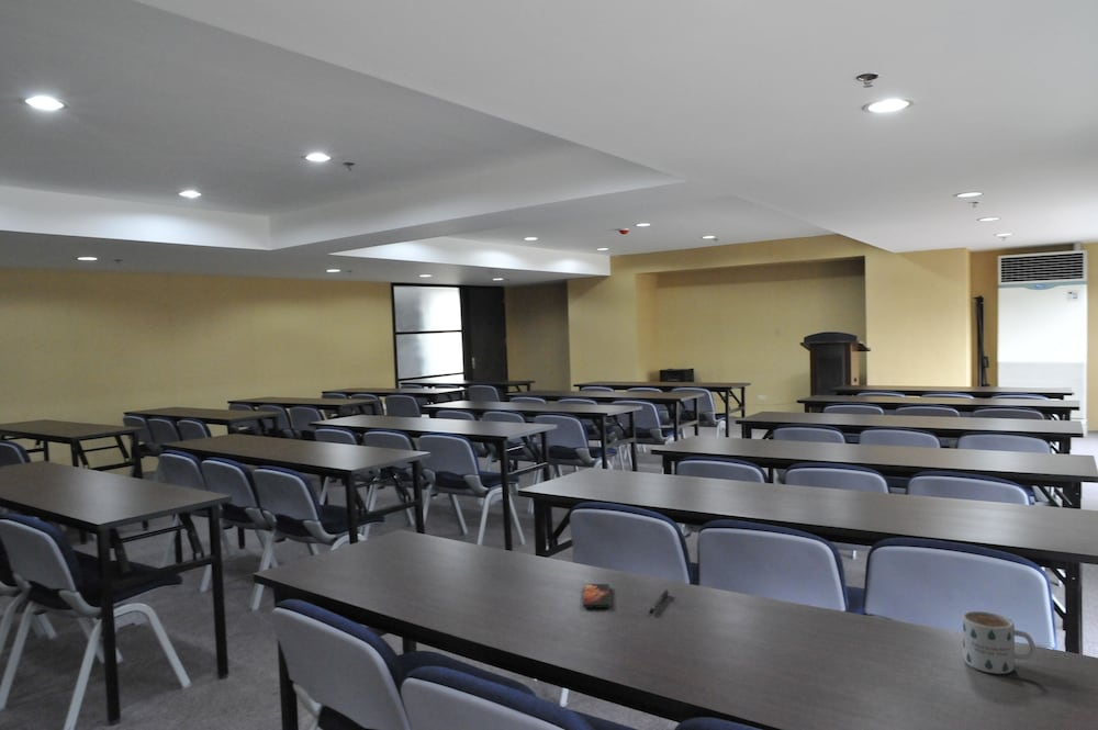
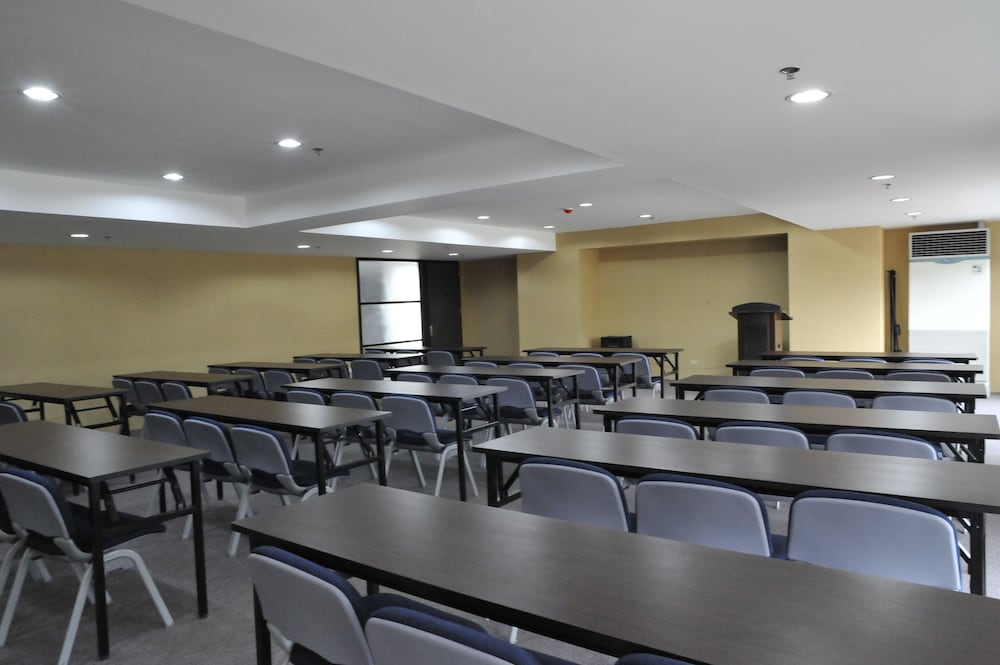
- mug [962,610,1037,675]
- smartphone [582,583,612,609]
- pen [648,588,670,615]
